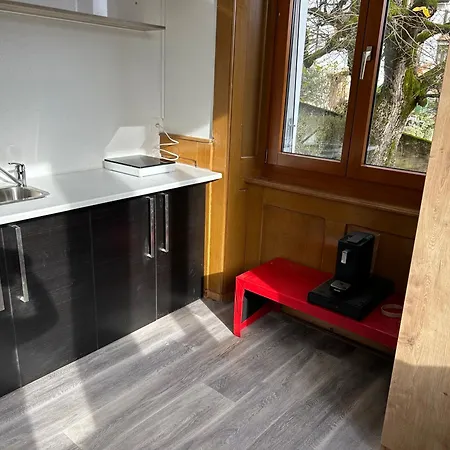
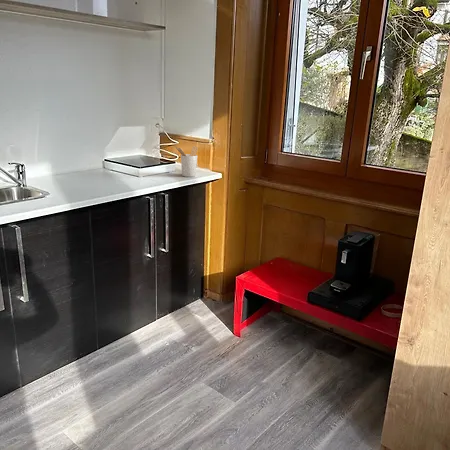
+ utensil holder [174,145,199,178]
